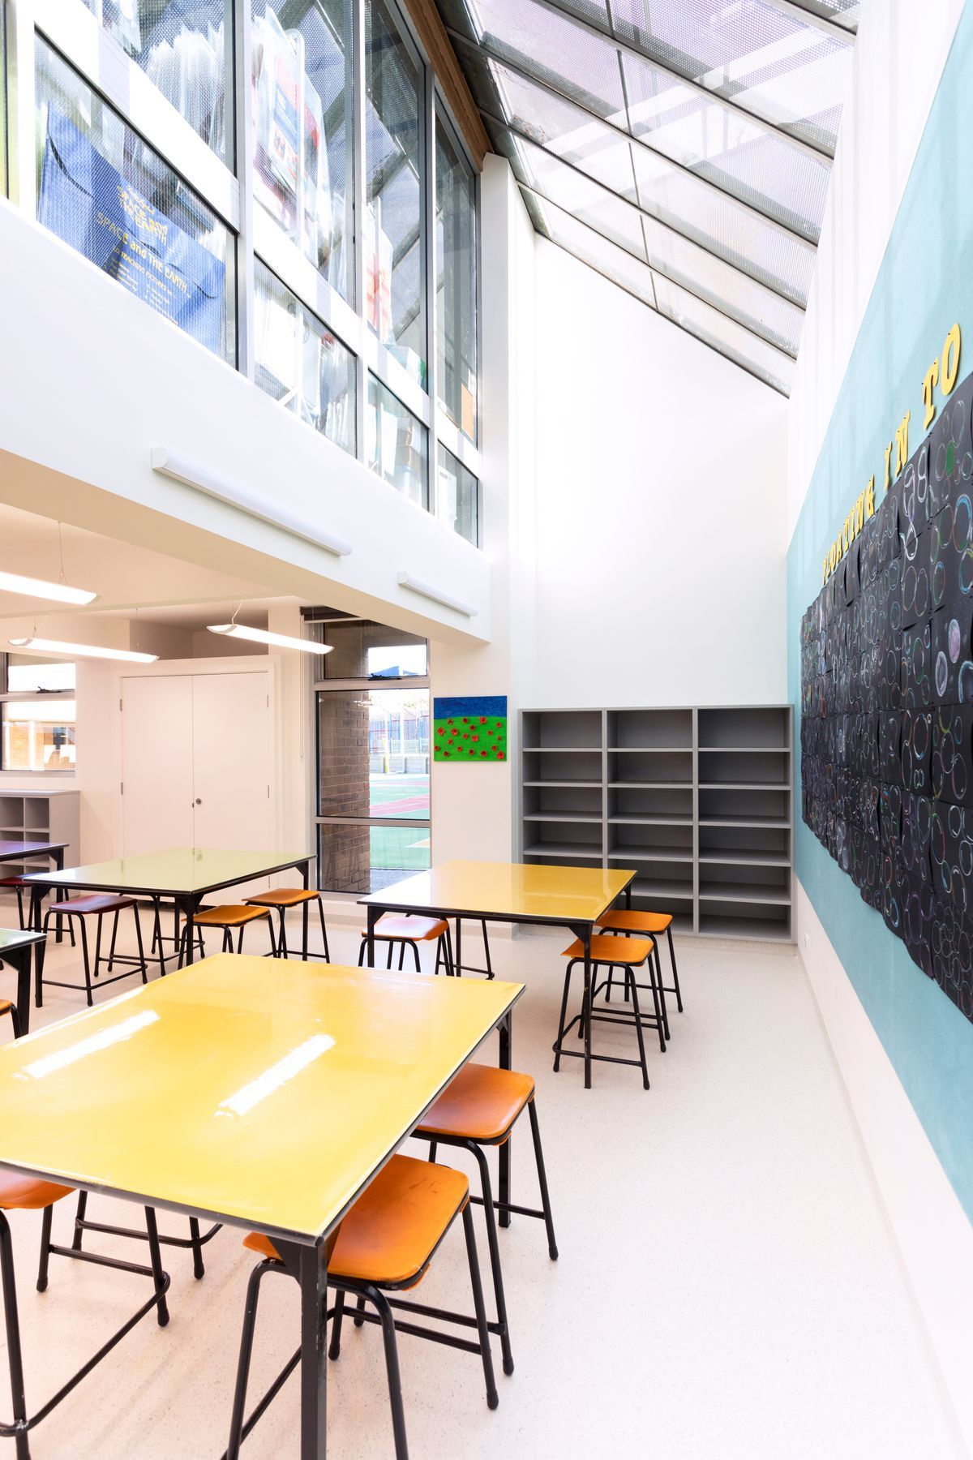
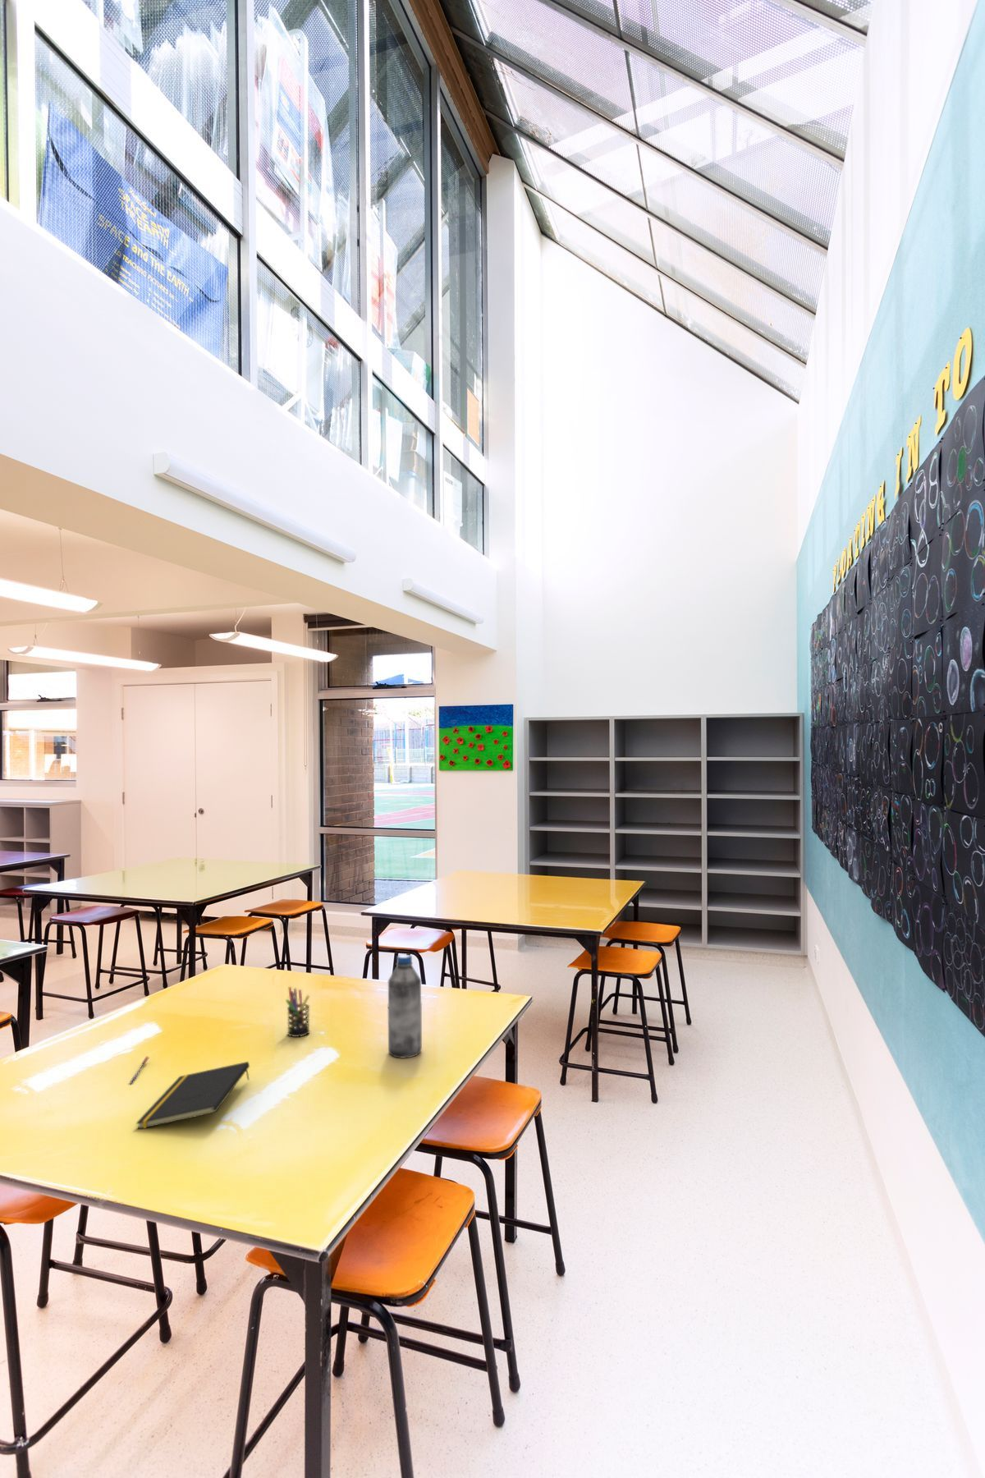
+ pen holder [285,986,310,1038]
+ notepad [135,1061,251,1129]
+ water bottle [387,955,423,1059]
+ pen [128,1056,150,1085]
